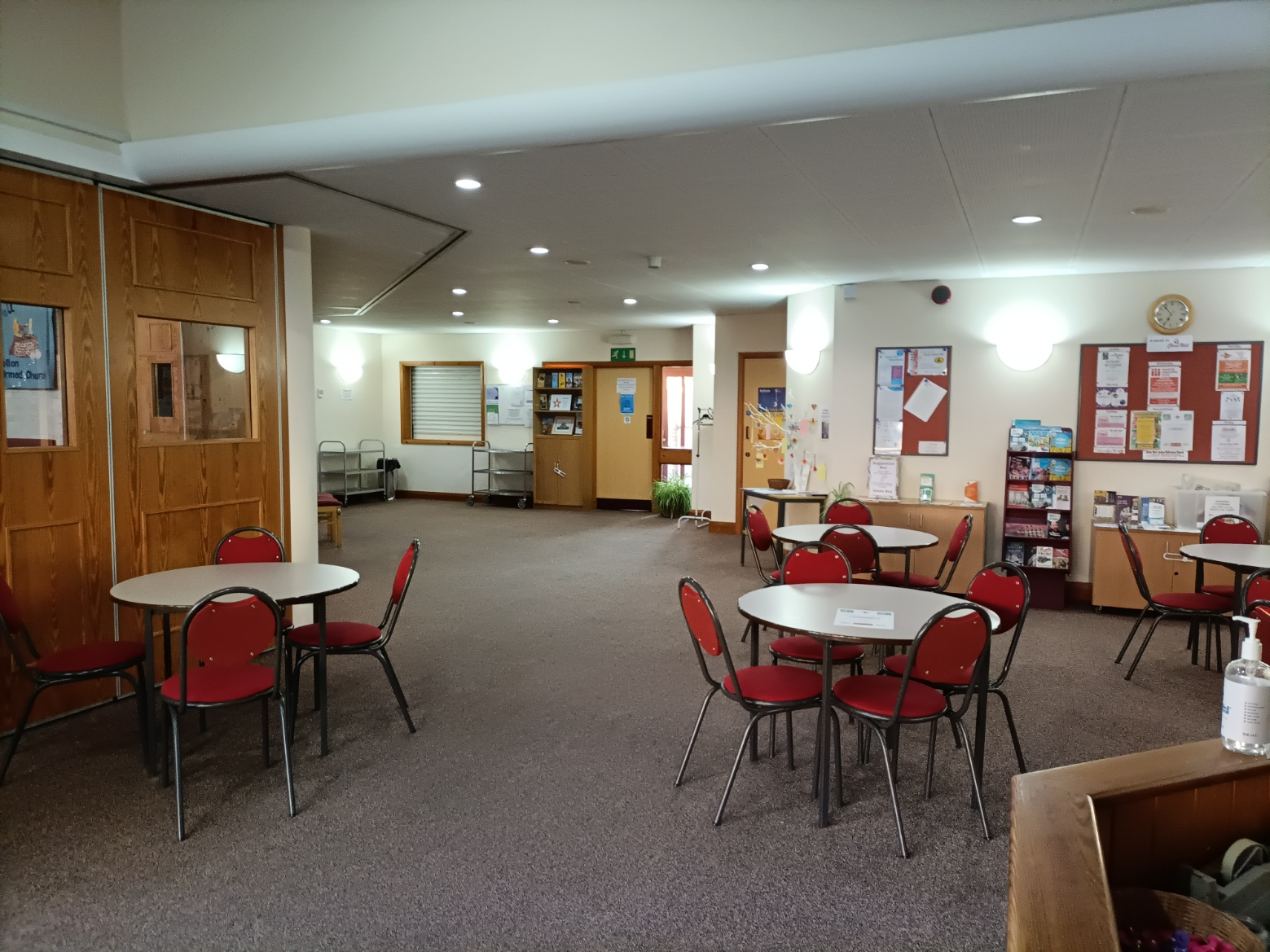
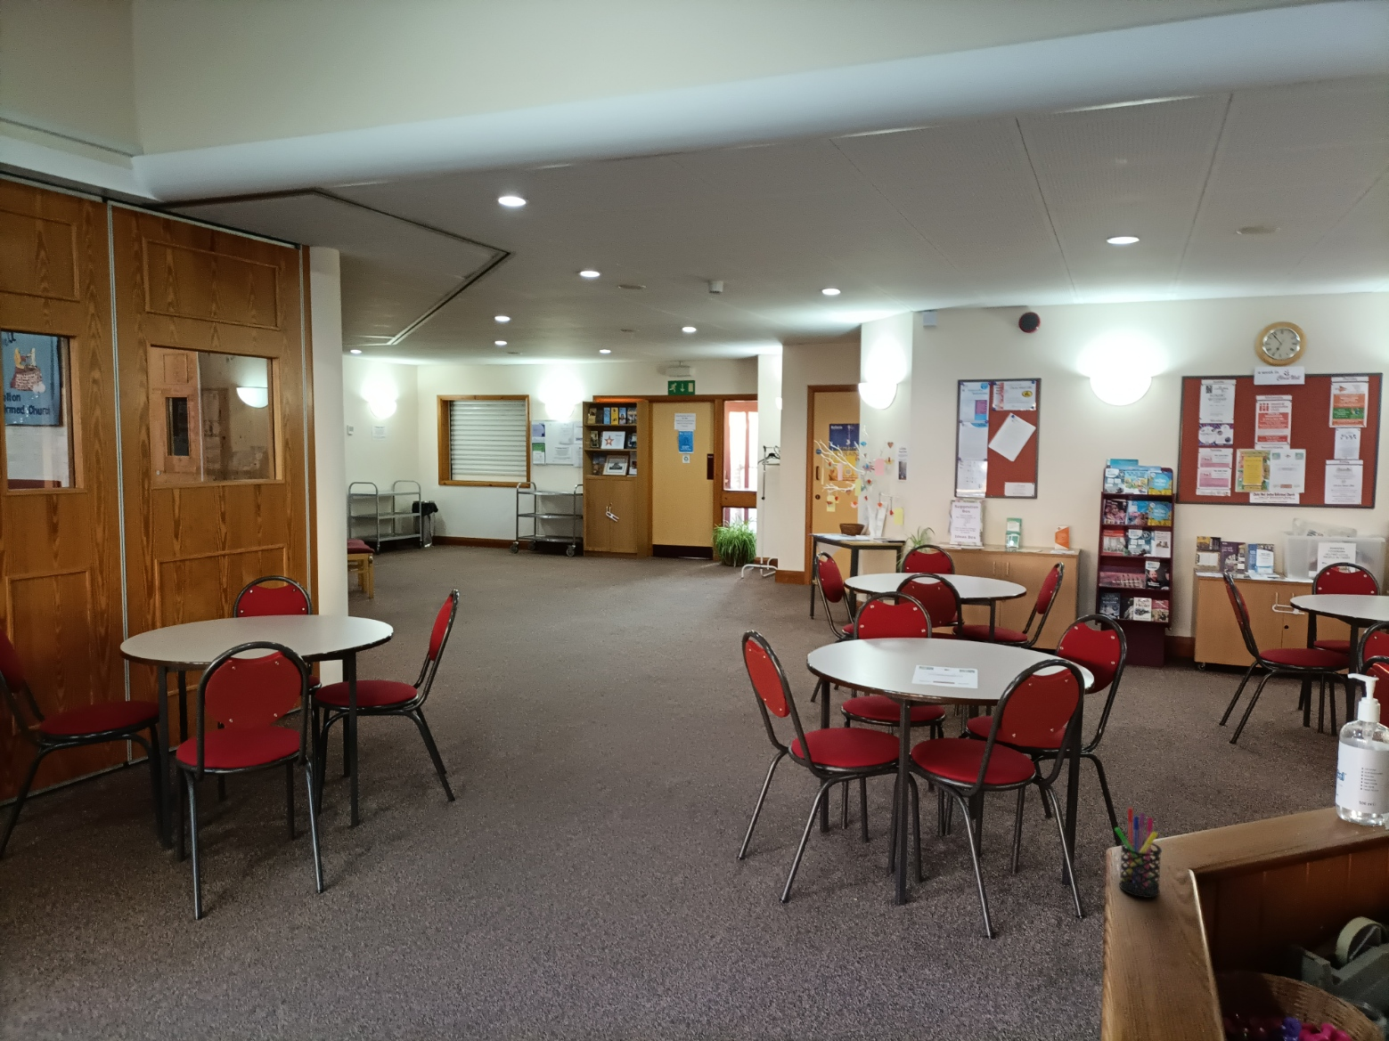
+ pen holder [1113,807,1163,899]
